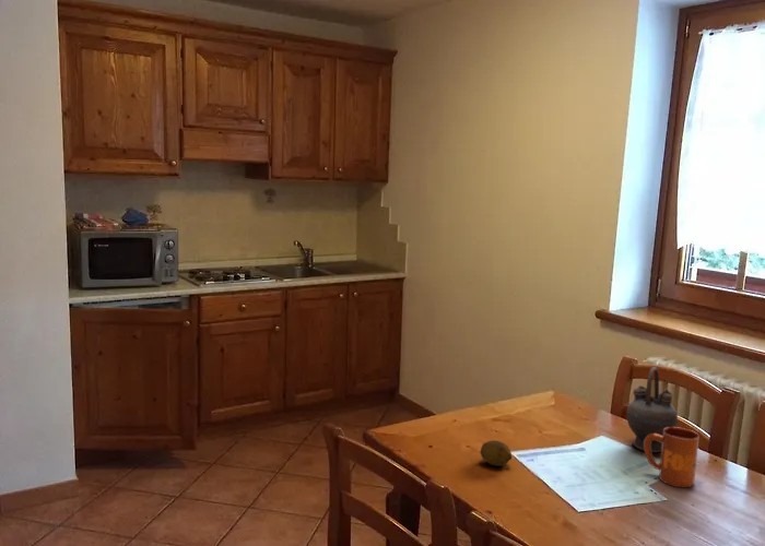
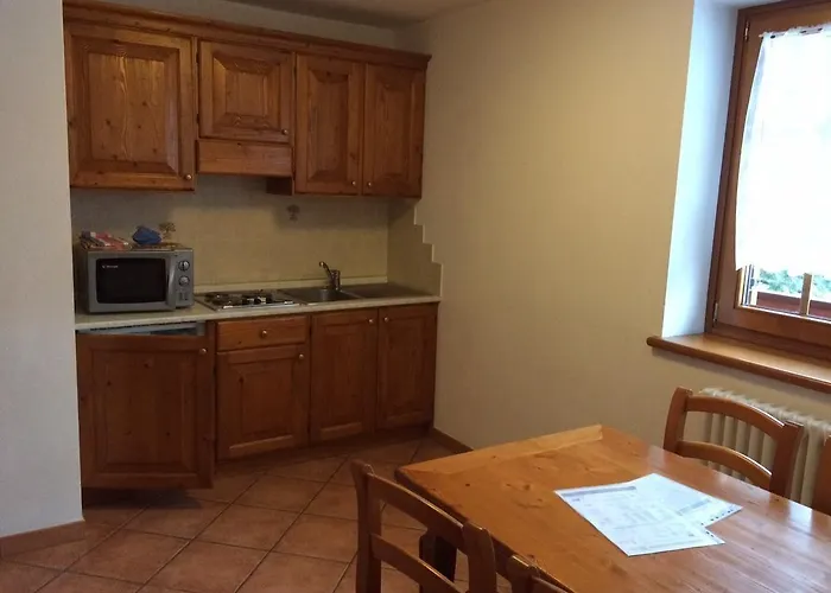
- fruit [480,439,513,467]
- mug [644,426,701,489]
- teapot [626,366,680,453]
